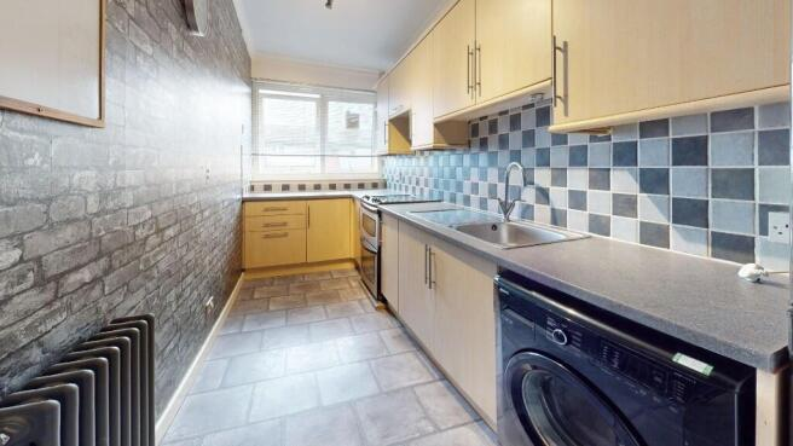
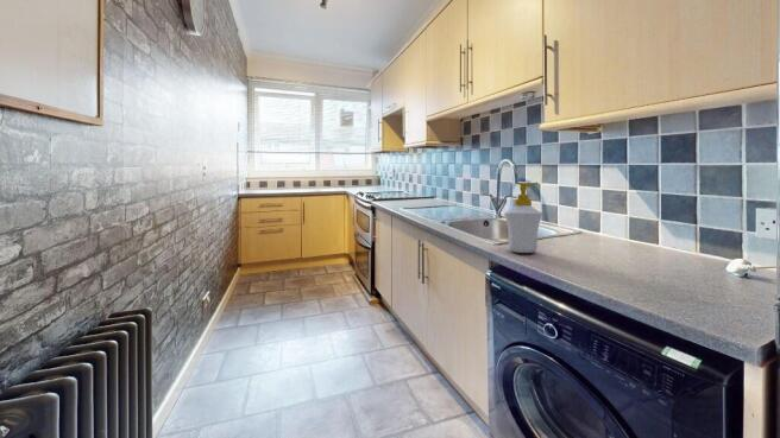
+ soap bottle [503,182,543,254]
